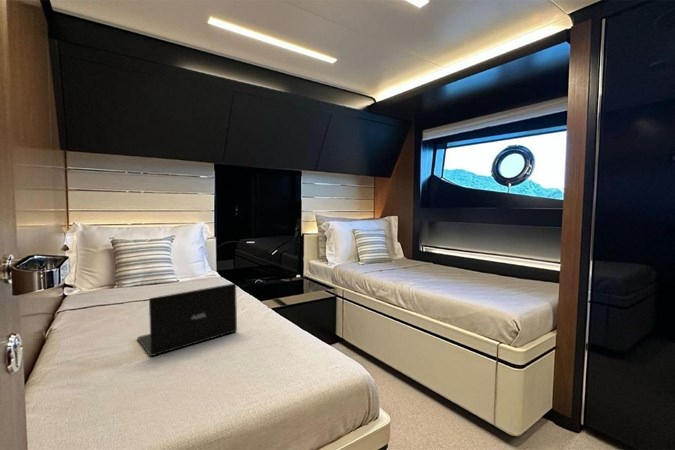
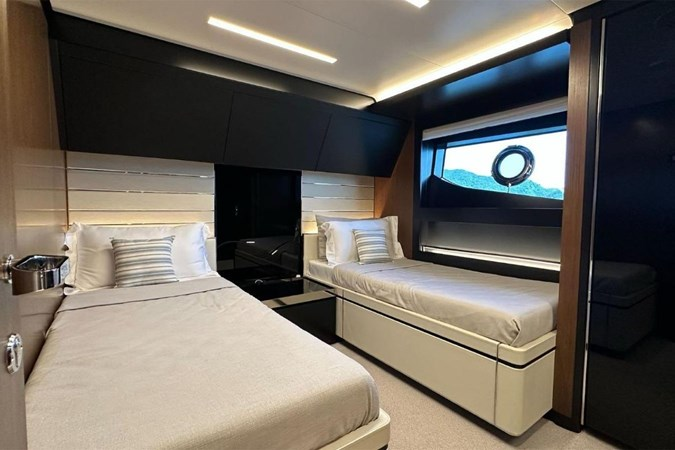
- laptop [136,282,238,357]
